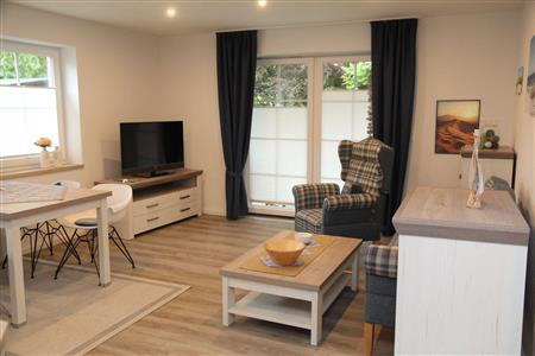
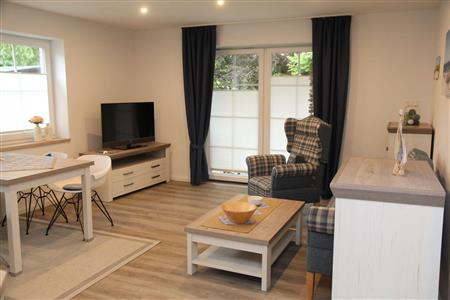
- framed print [433,98,482,155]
